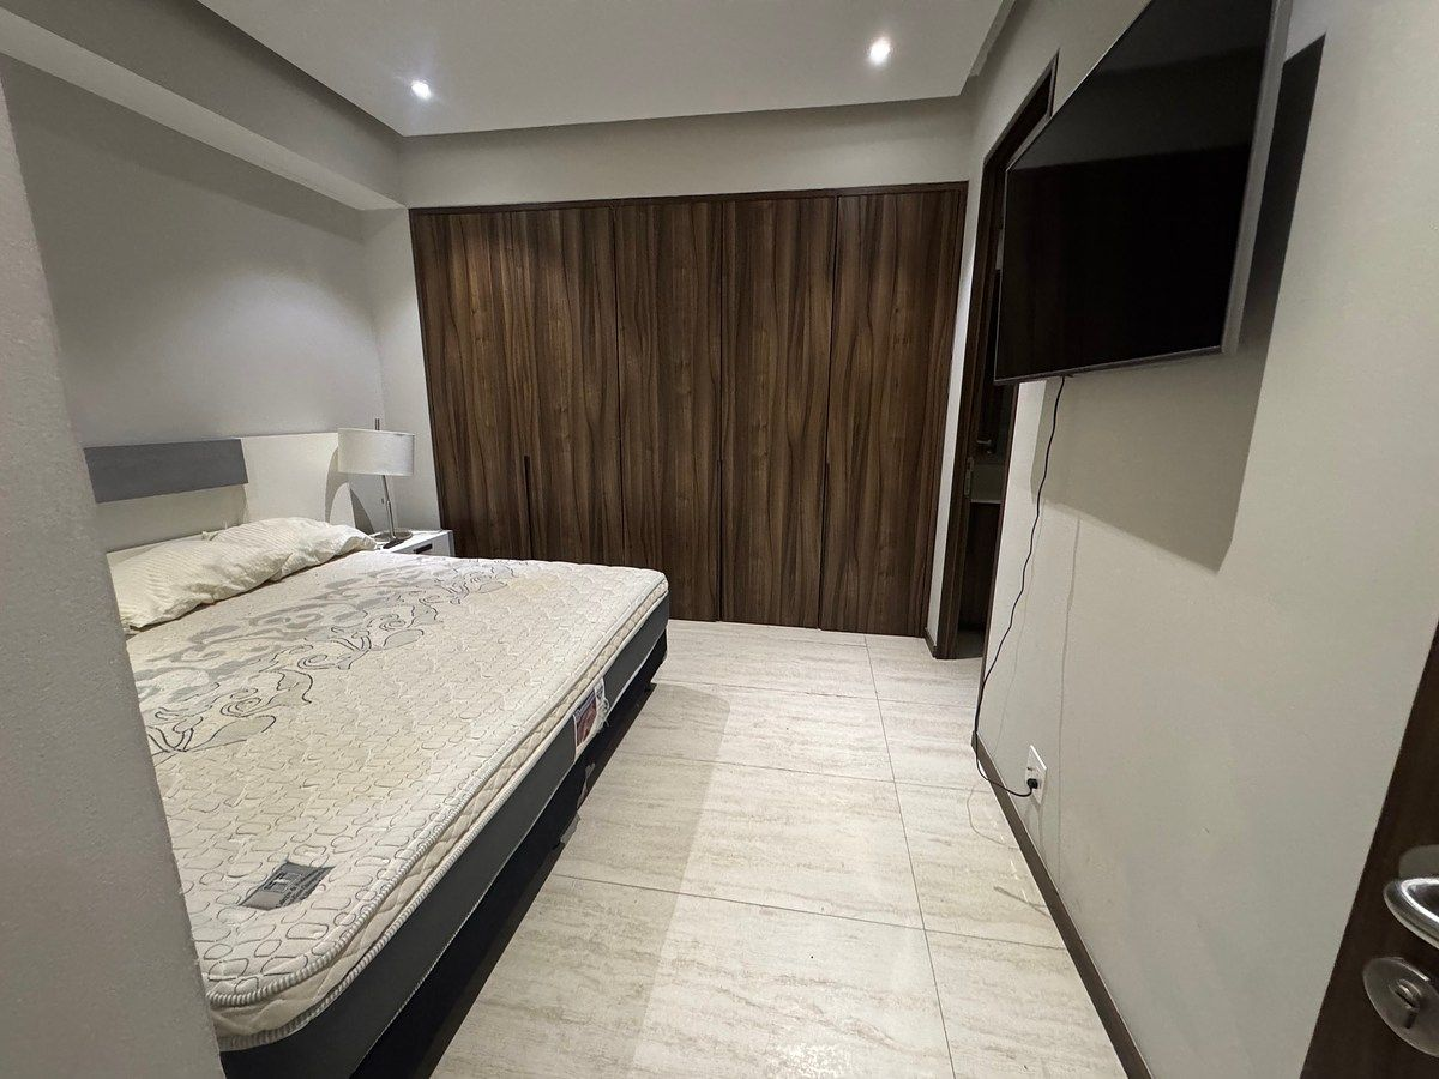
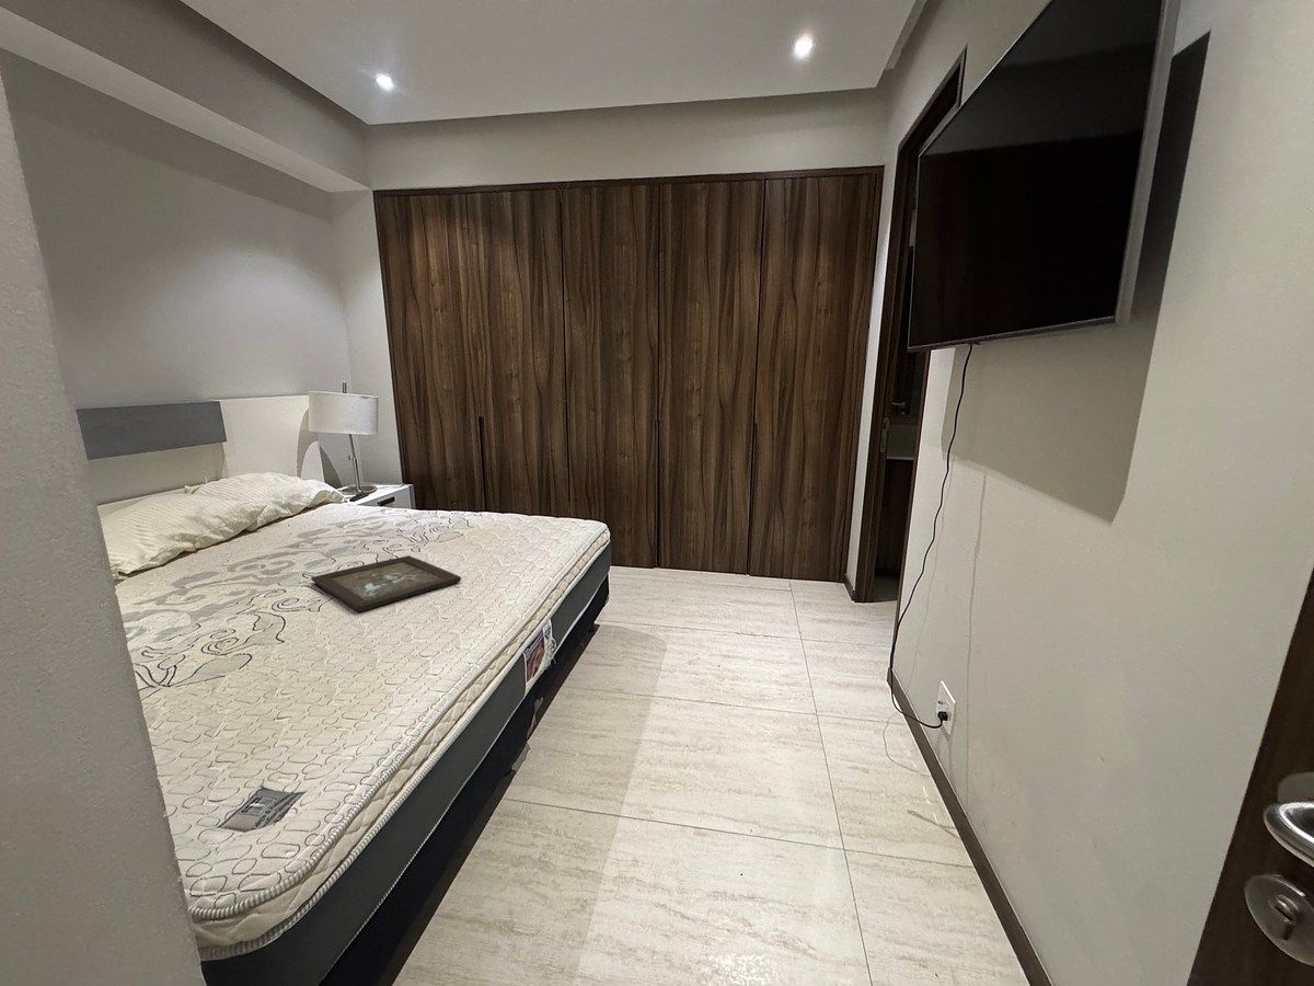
+ tray [310,554,462,614]
